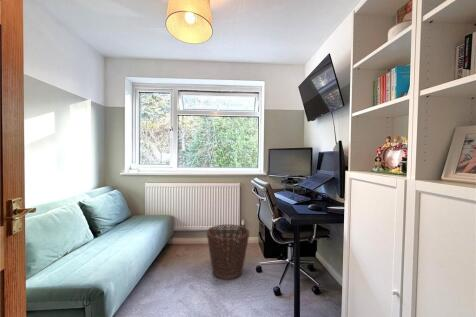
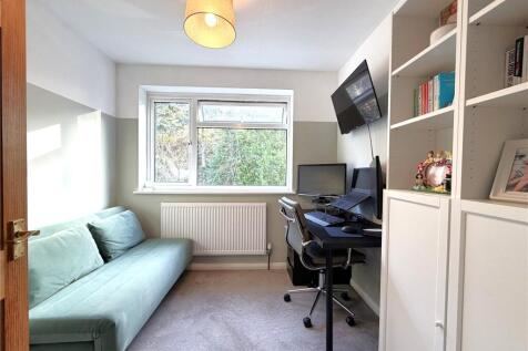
- basket [206,223,250,281]
